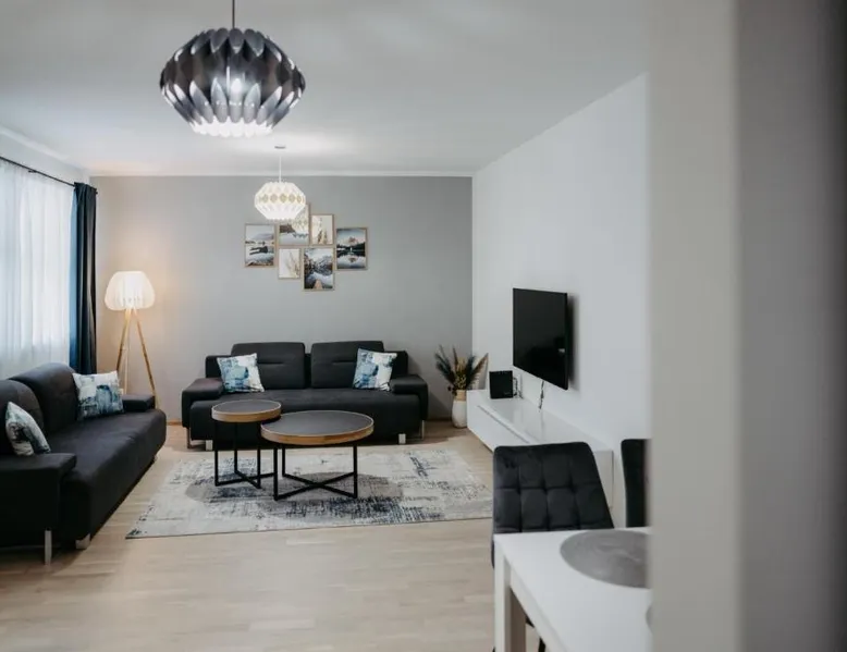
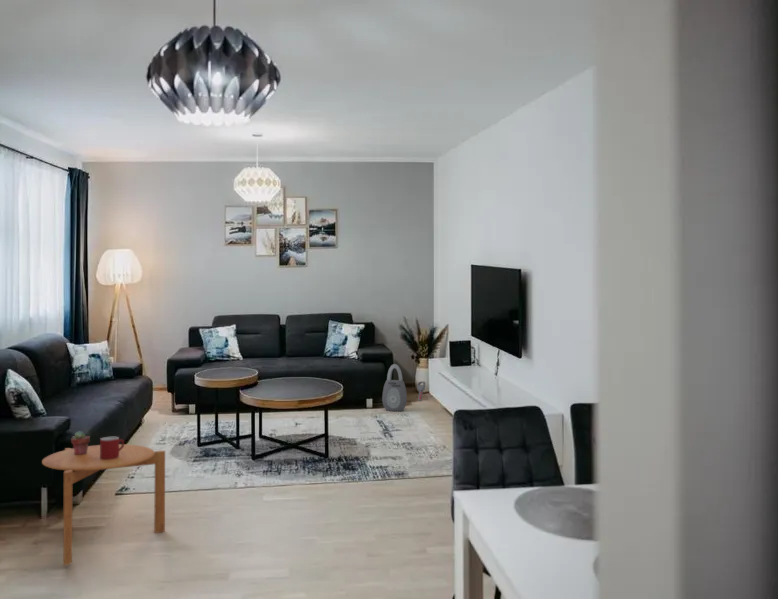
+ side table [41,443,166,566]
+ padlock [381,363,426,412]
+ mug [99,436,125,460]
+ potted succulent [70,430,91,455]
